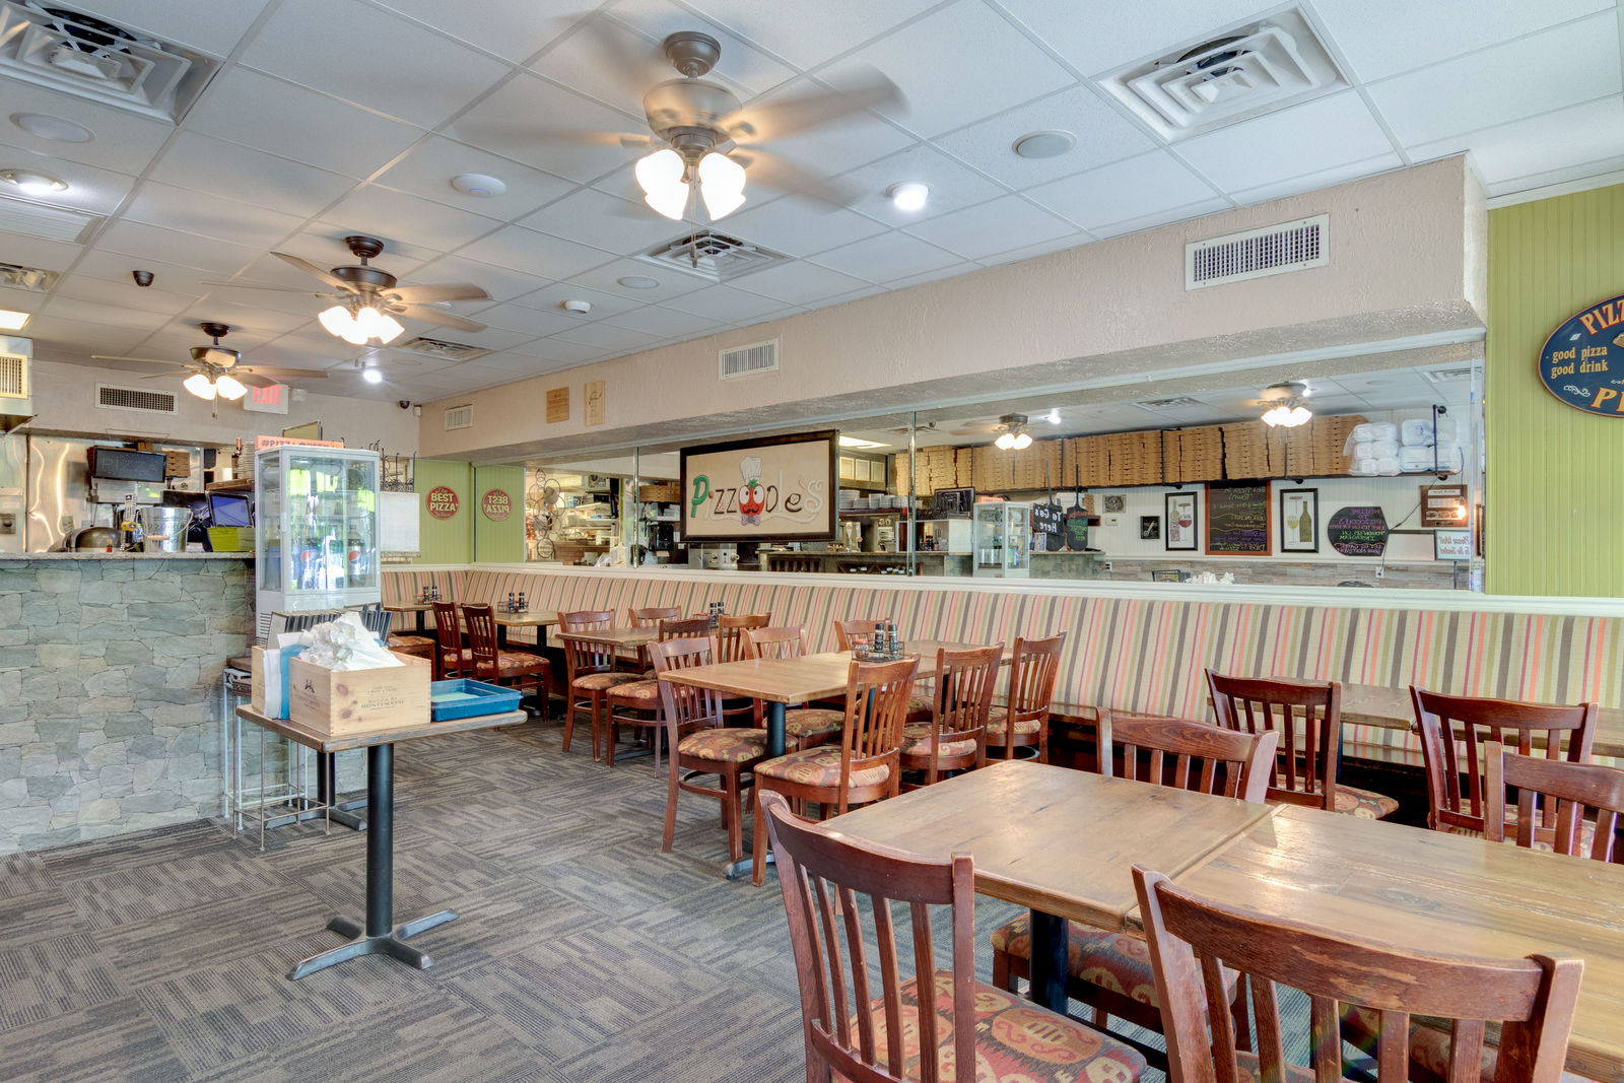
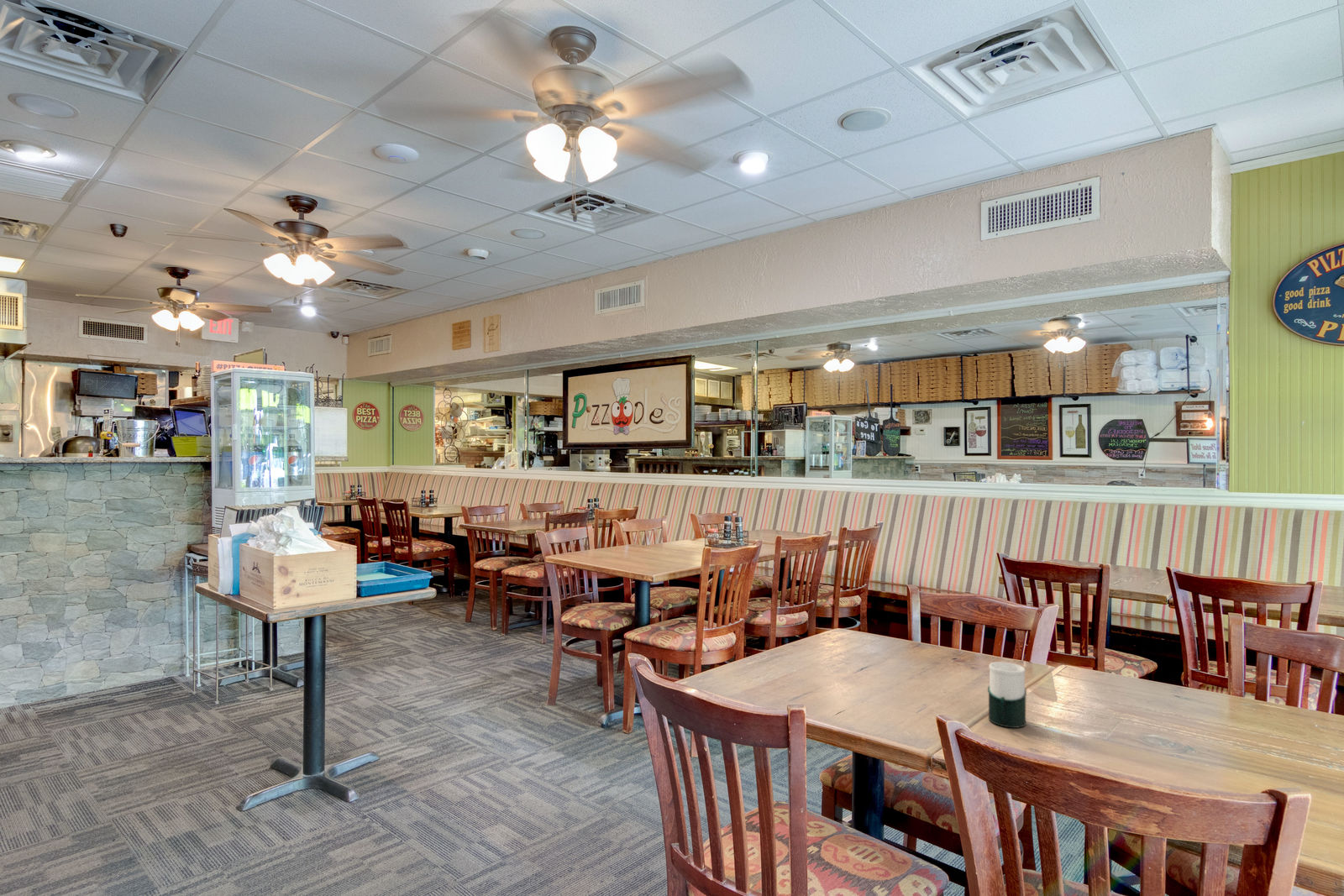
+ cup [987,661,1027,729]
